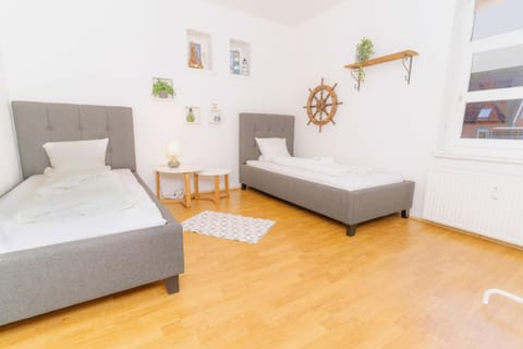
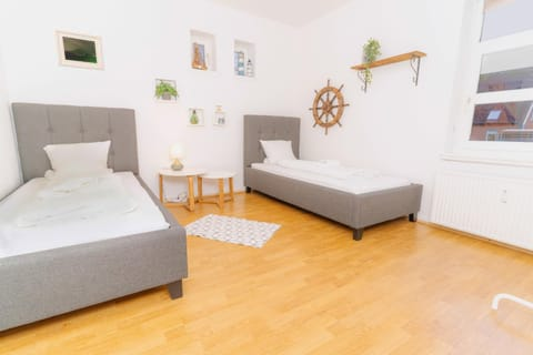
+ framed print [52,28,105,71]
